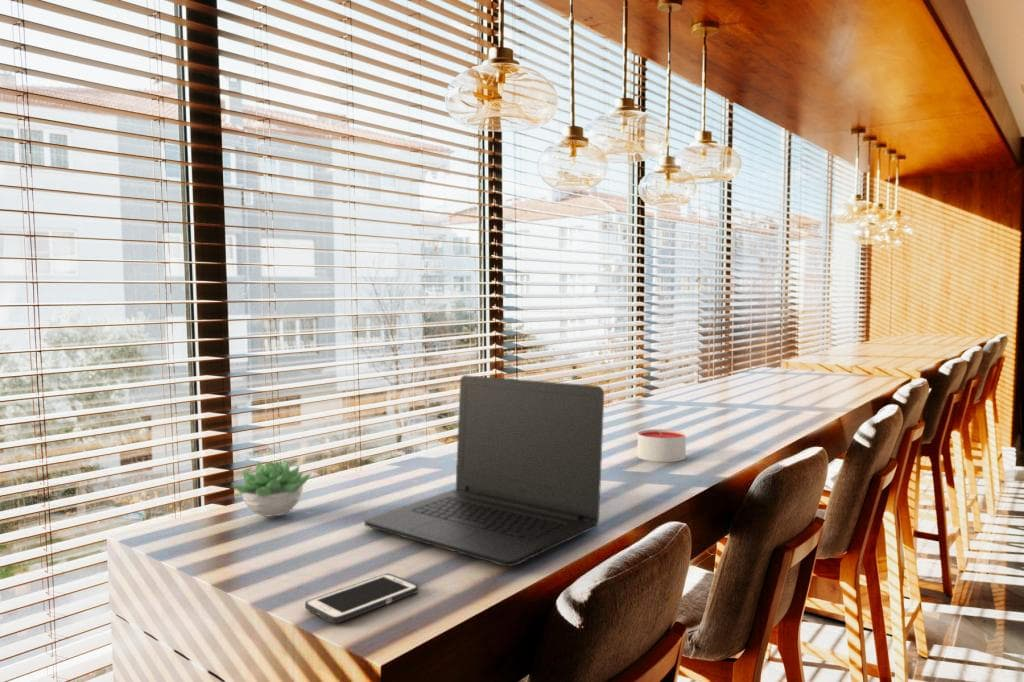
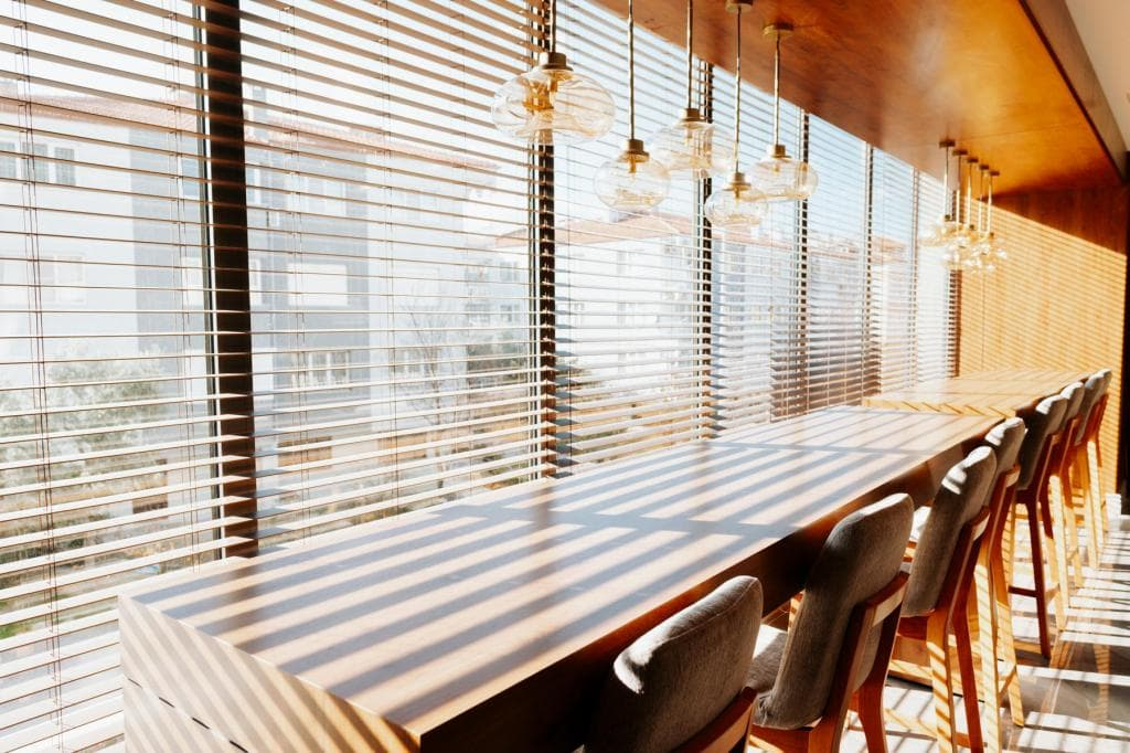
- candle [637,428,687,463]
- cell phone [304,573,420,624]
- laptop [363,374,605,567]
- succulent plant [231,459,312,517]
